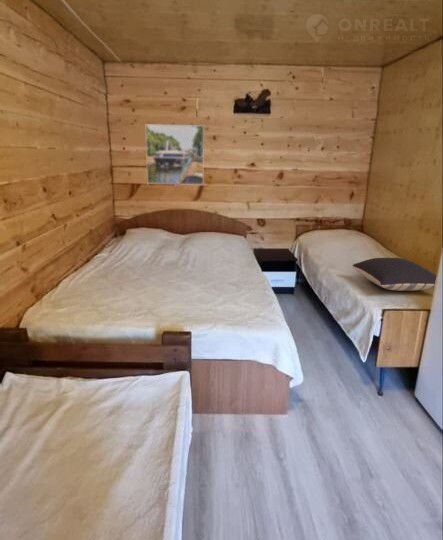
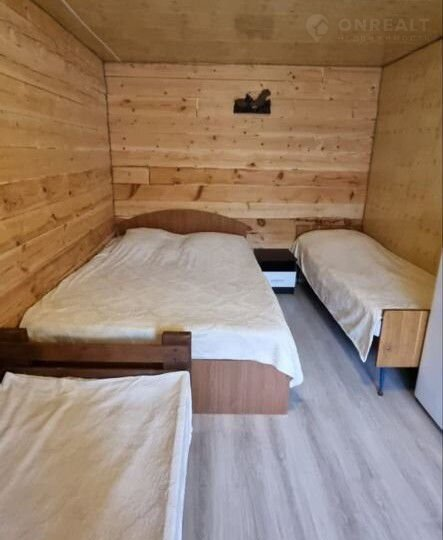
- pillow [352,257,437,292]
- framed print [144,123,205,186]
